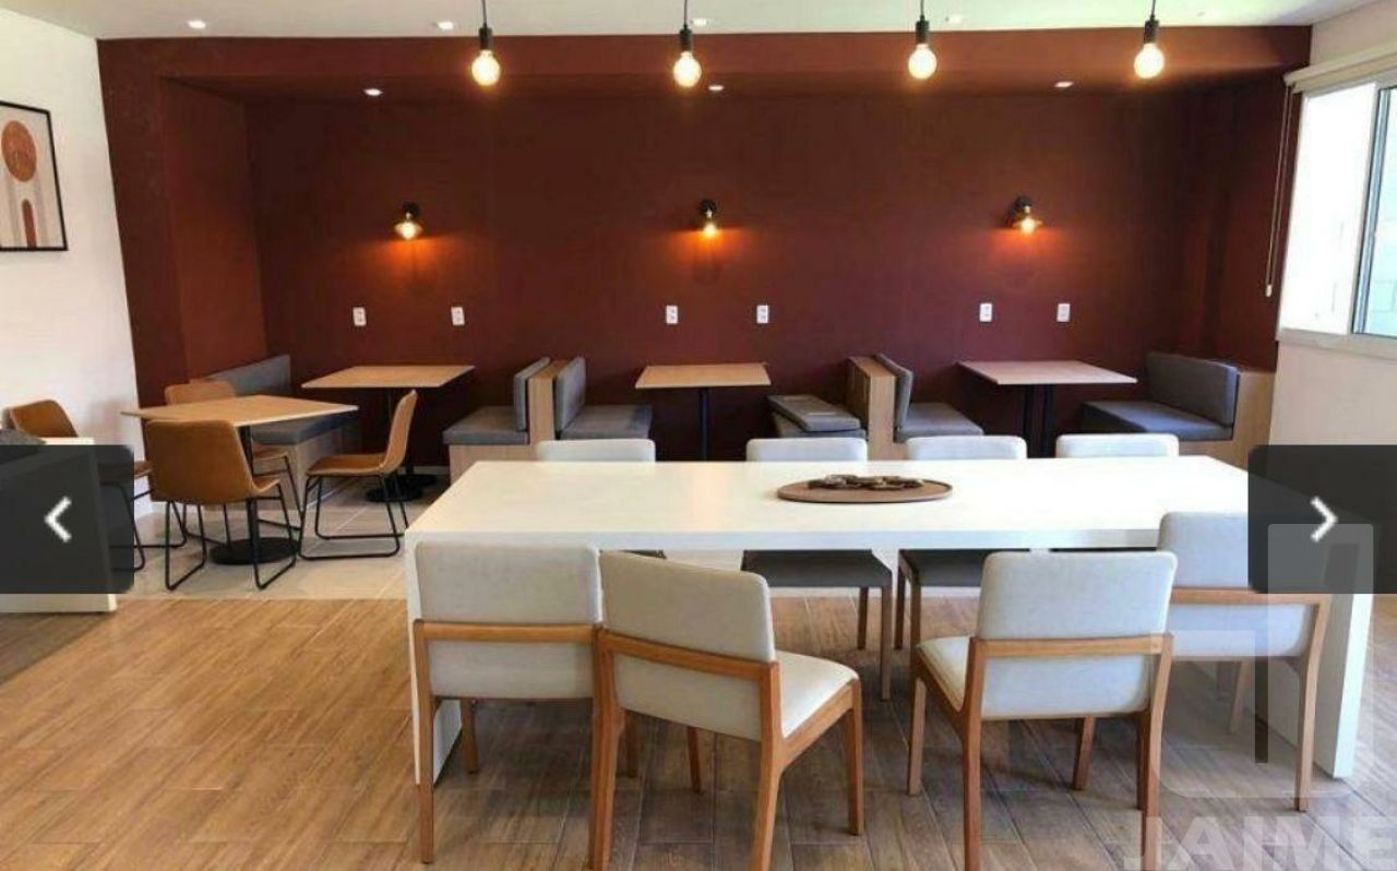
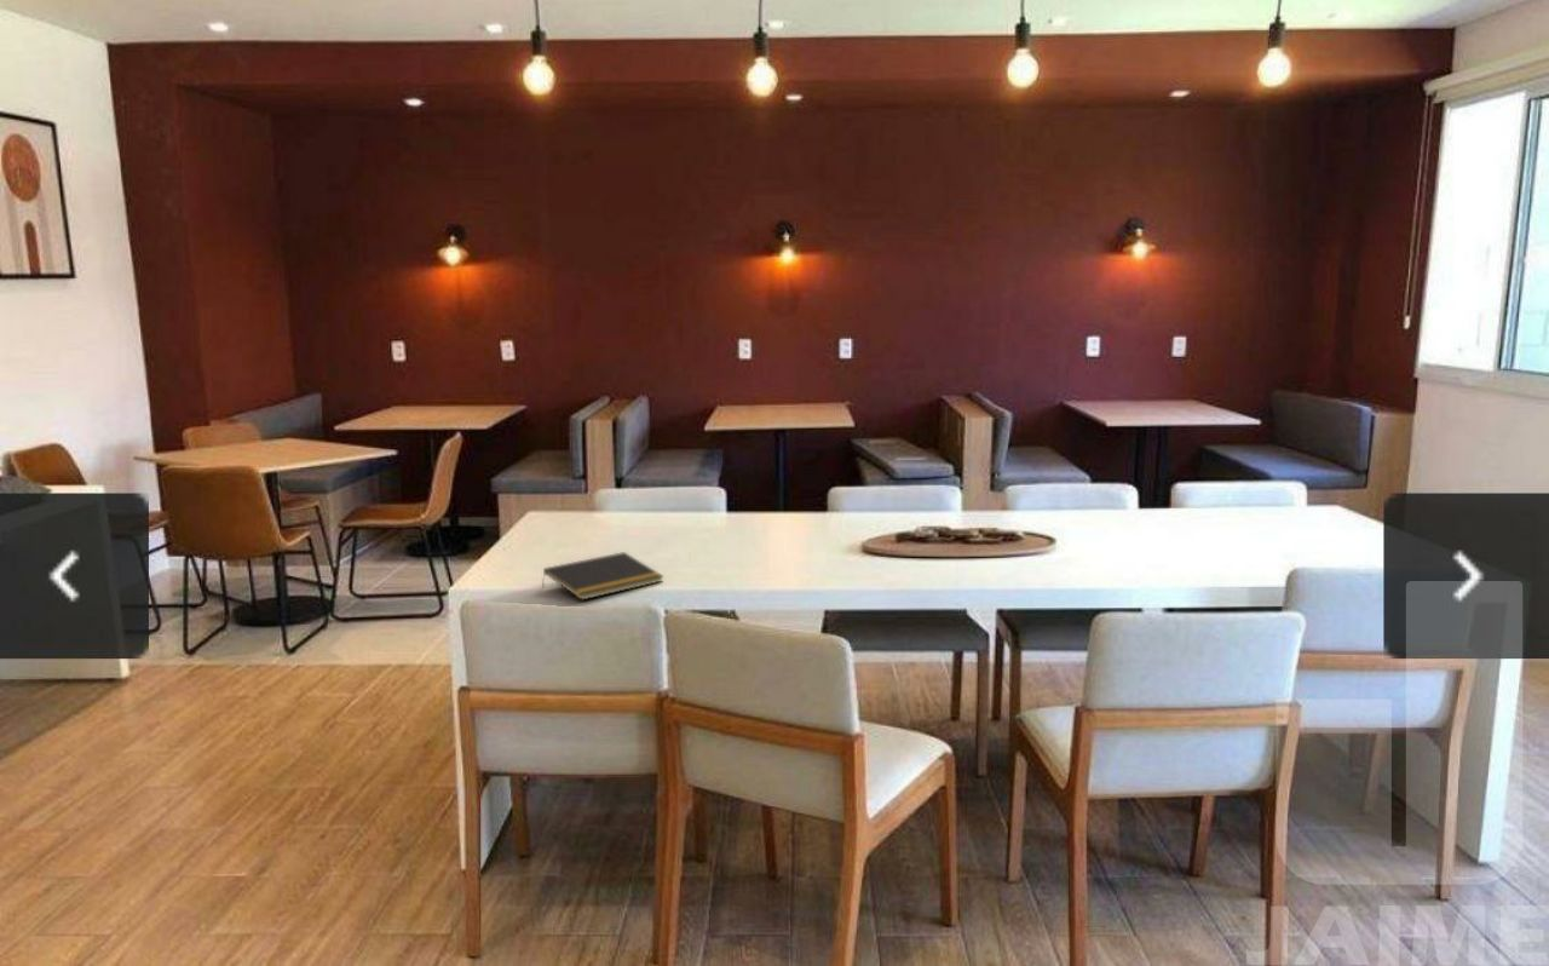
+ notepad [541,551,664,602]
